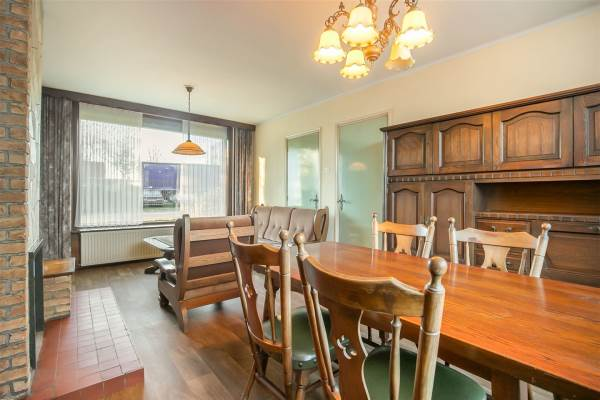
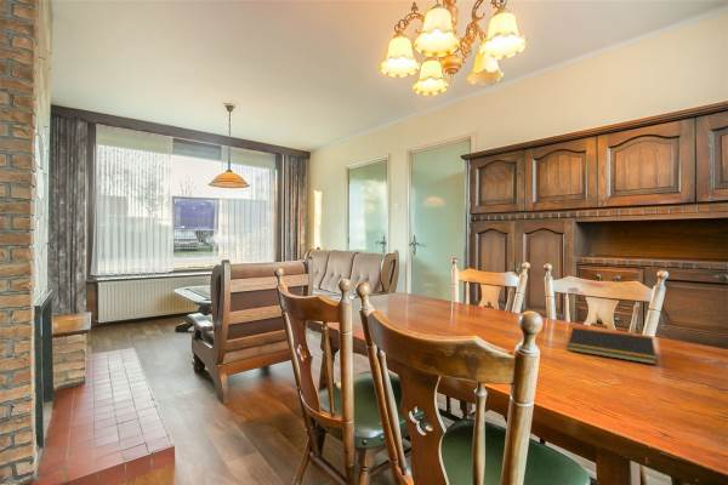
+ notepad [567,326,658,366]
